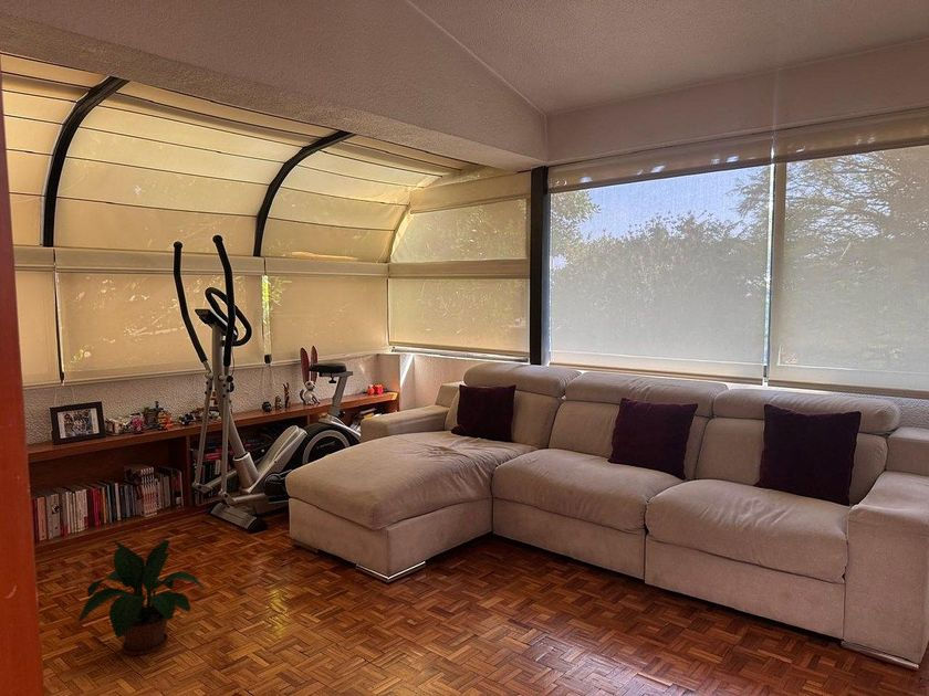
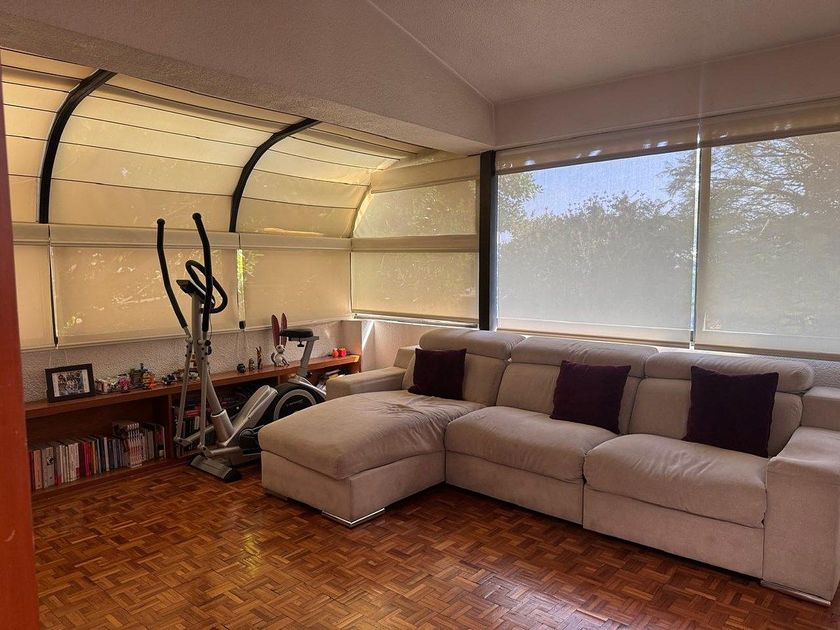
- potted plant [77,539,206,656]
